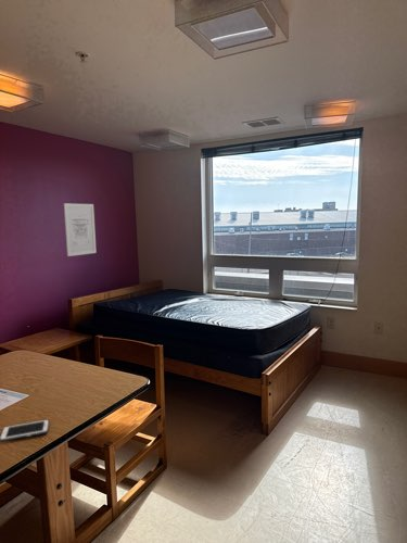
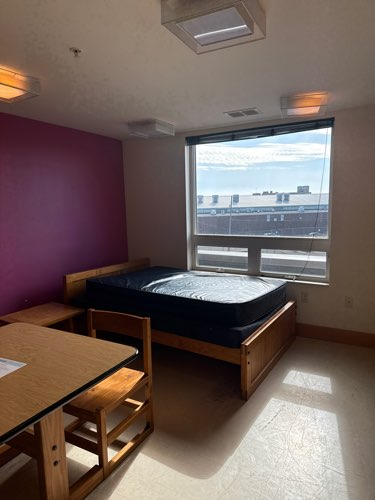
- wall art [63,202,98,257]
- cell phone [0,418,50,442]
